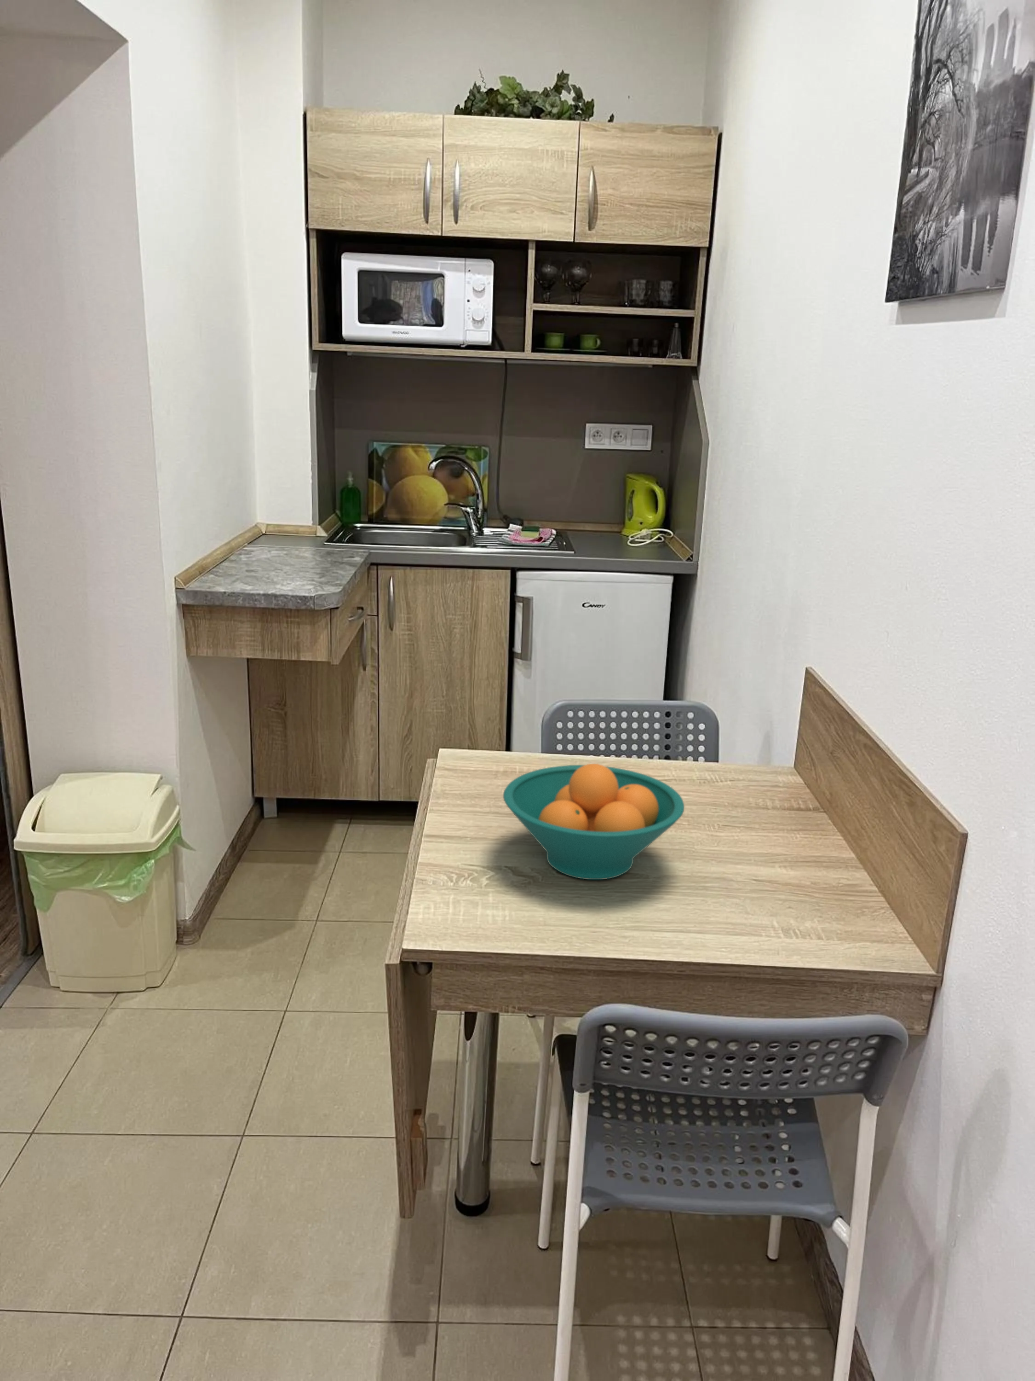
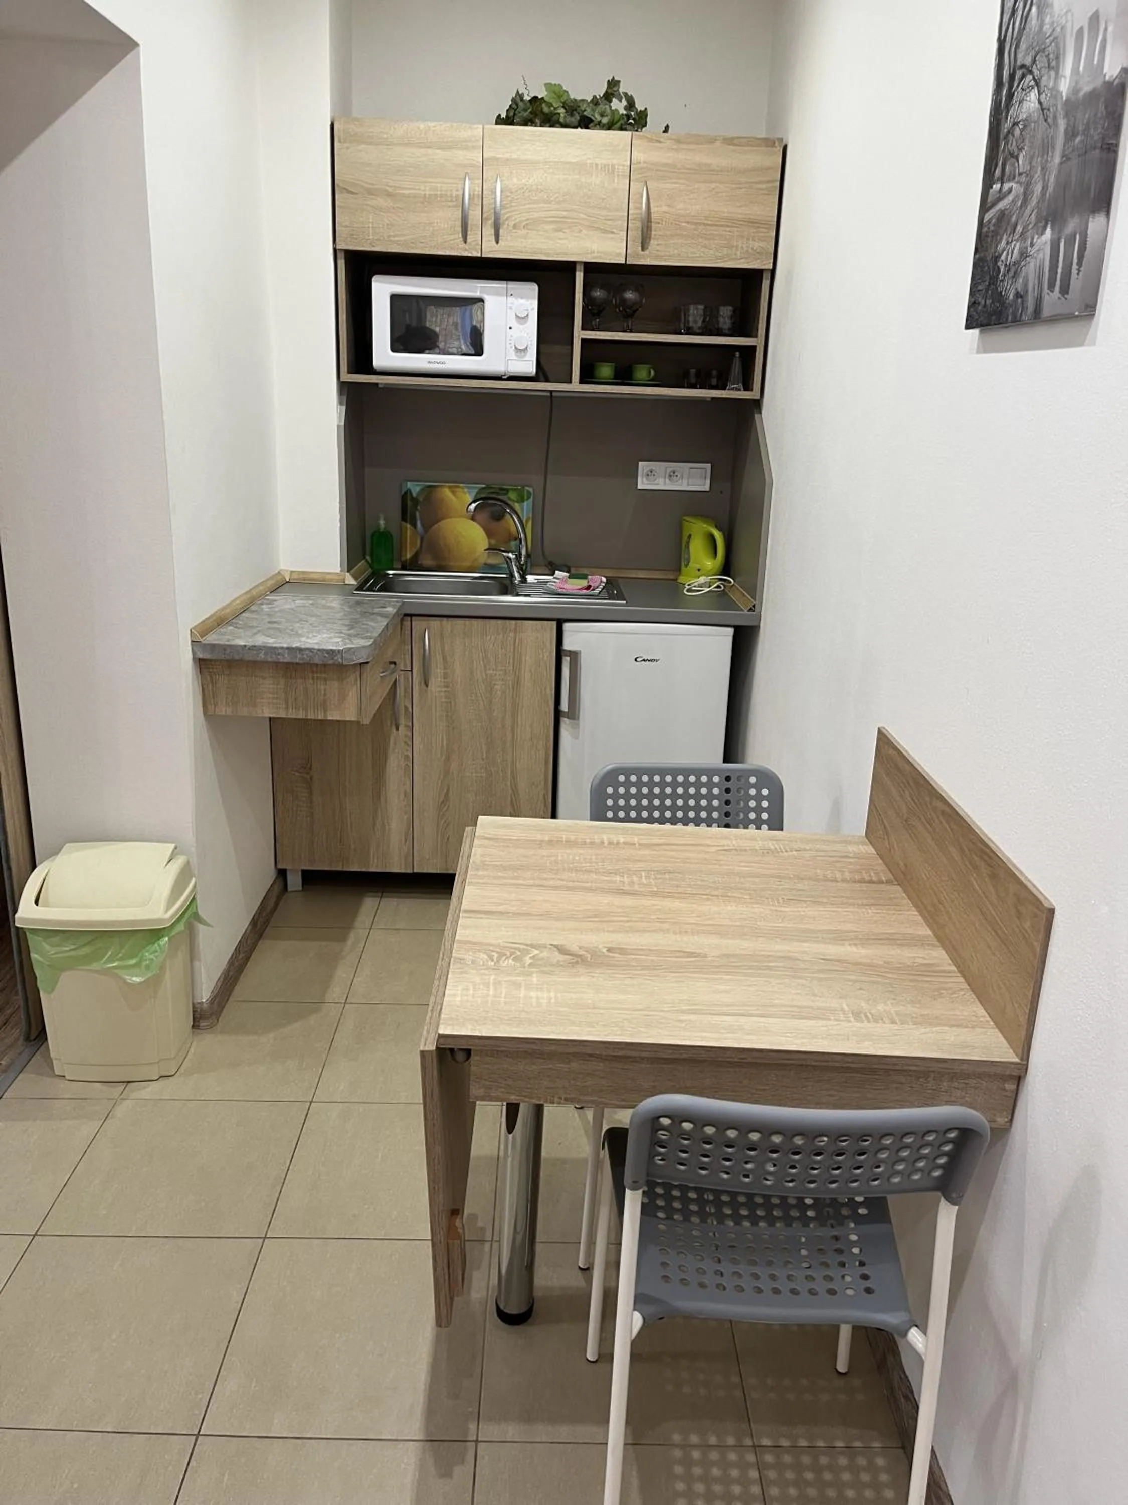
- fruit bowl [502,763,685,880]
